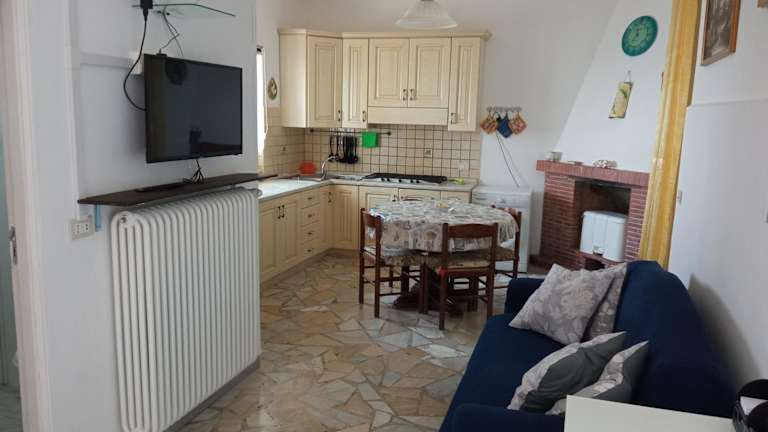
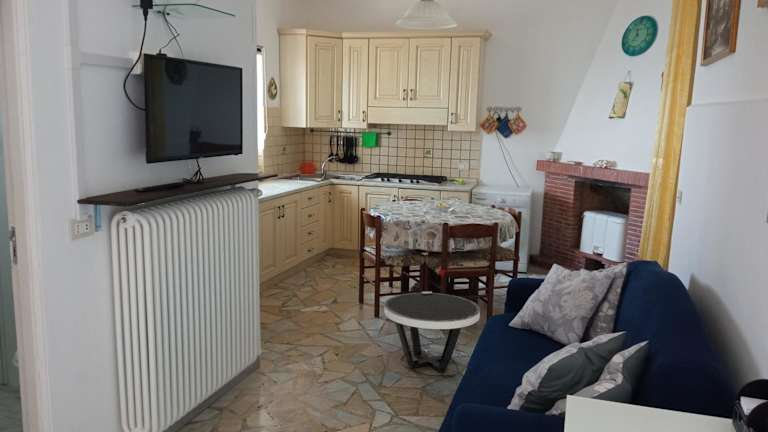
+ side table [383,291,481,378]
